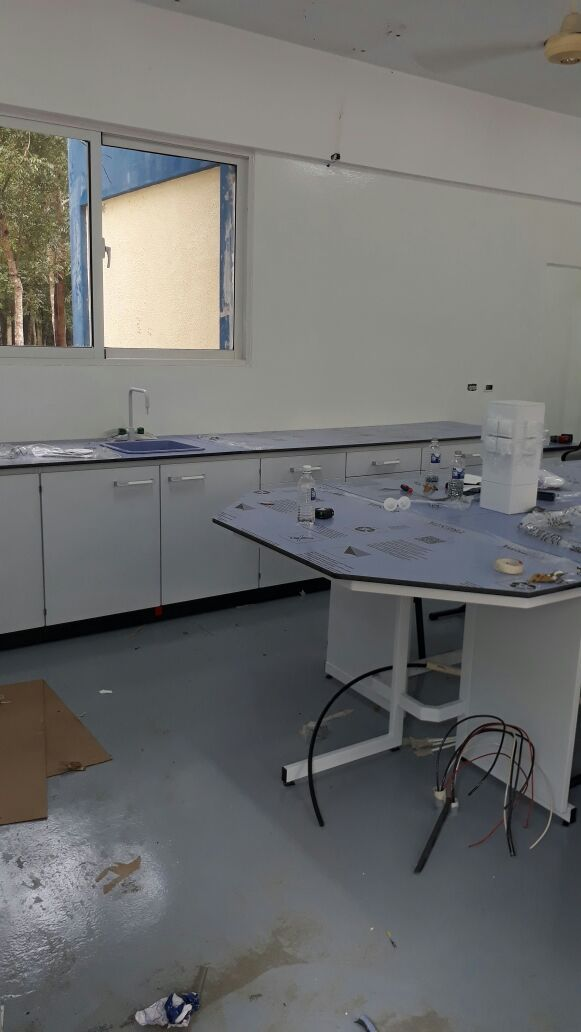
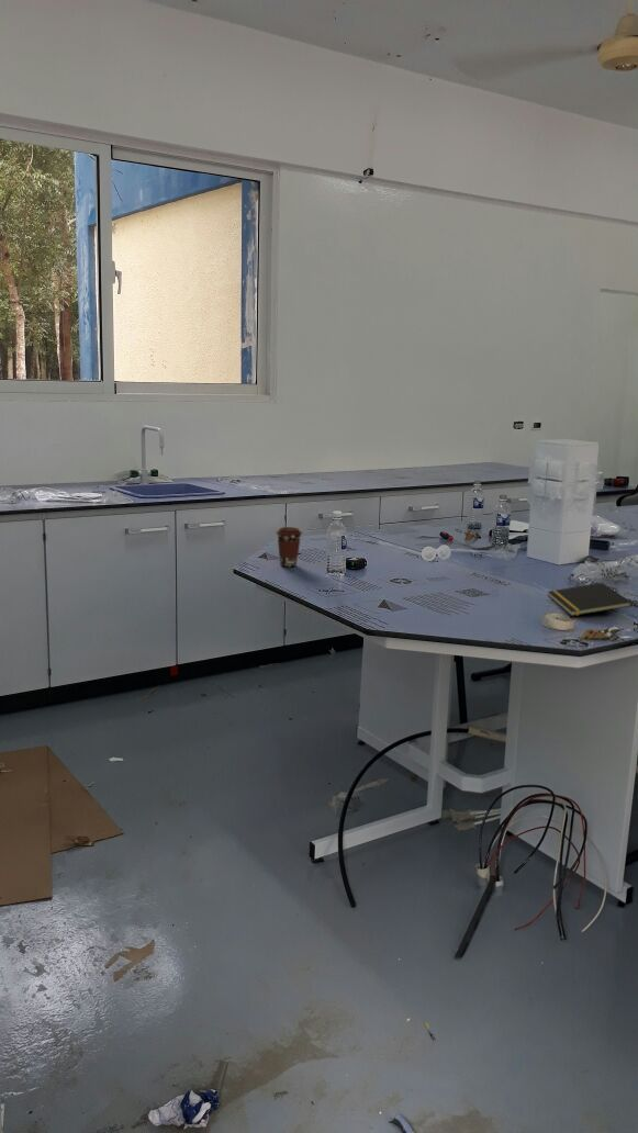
+ coffee cup [276,526,303,568]
+ notepad [547,582,634,617]
